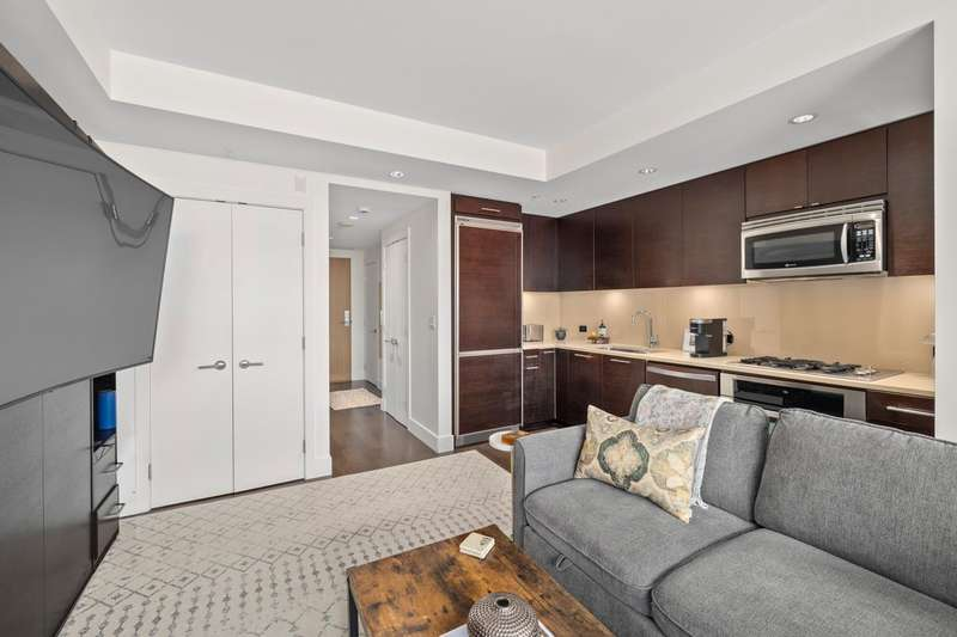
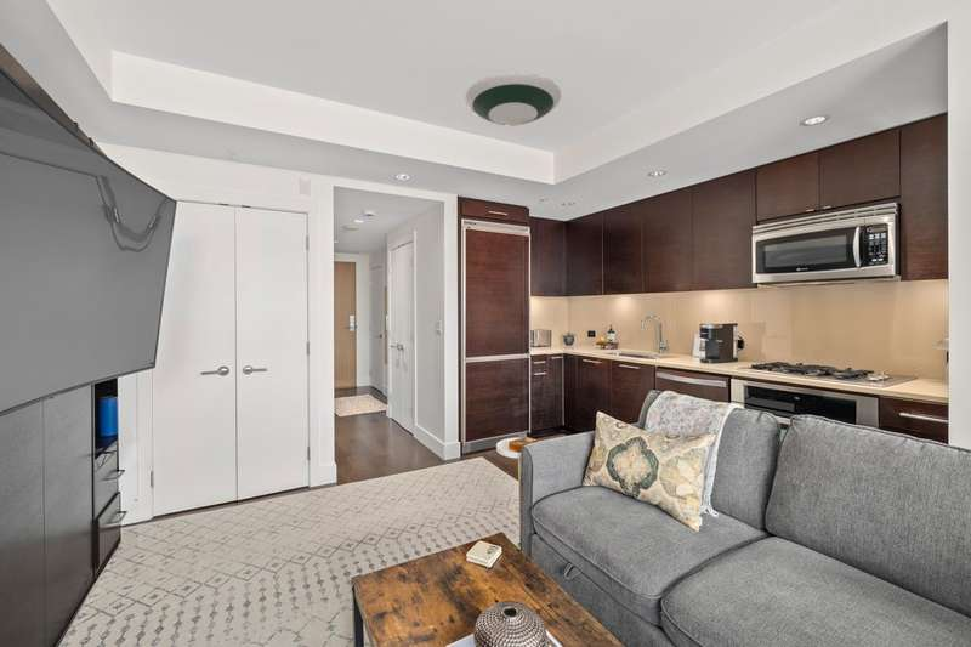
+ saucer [464,72,562,127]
